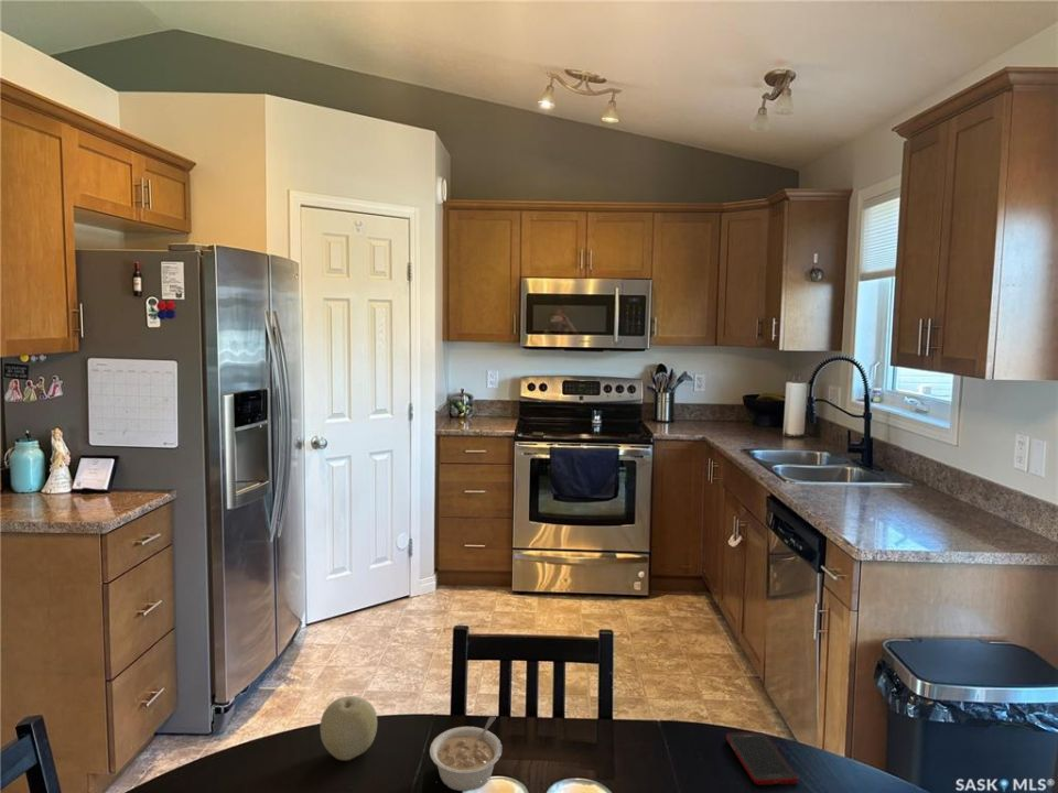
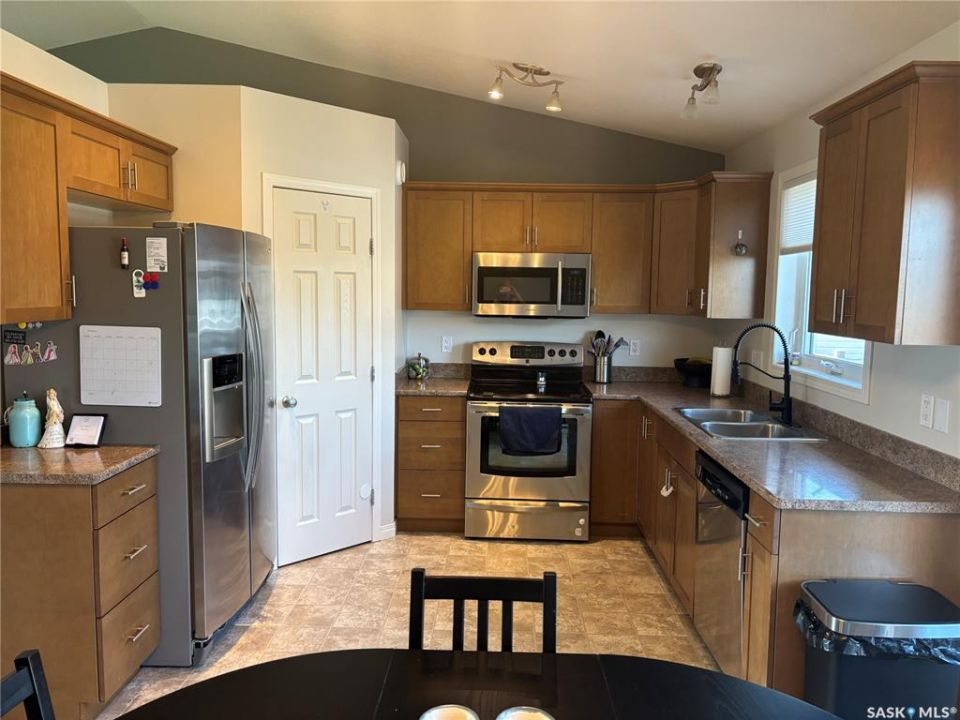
- cell phone [725,731,799,786]
- fruit [320,695,378,761]
- legume [429,716,504,792]
